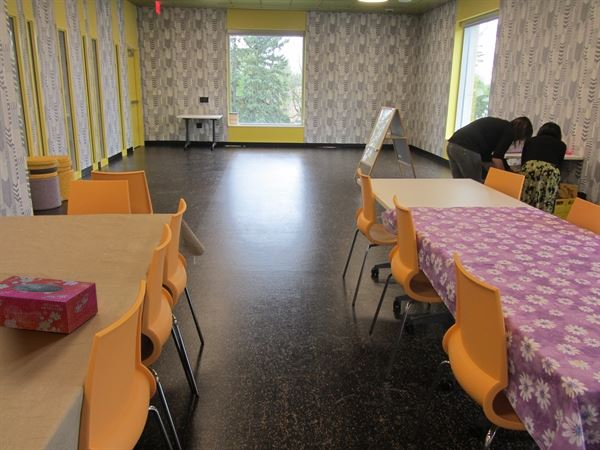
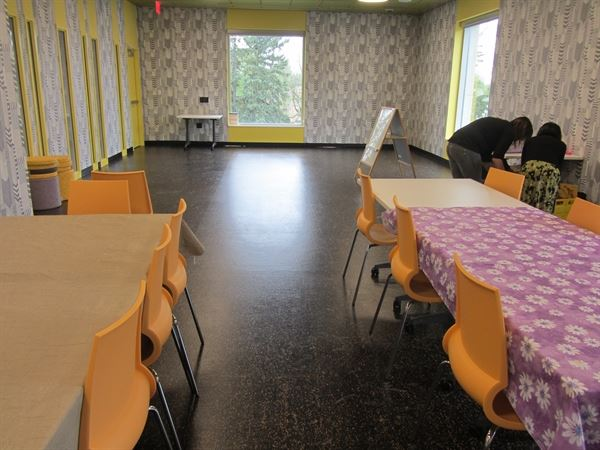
- tissue box [0,275,99,335]
